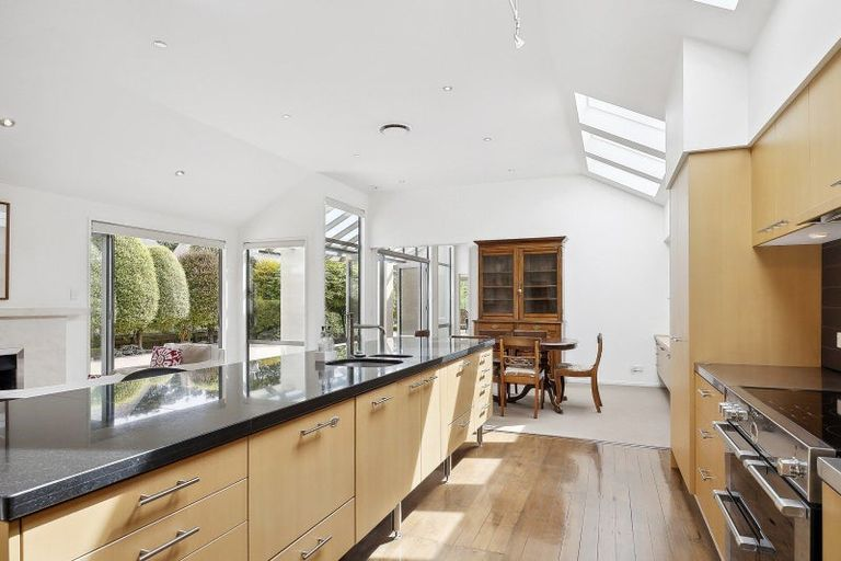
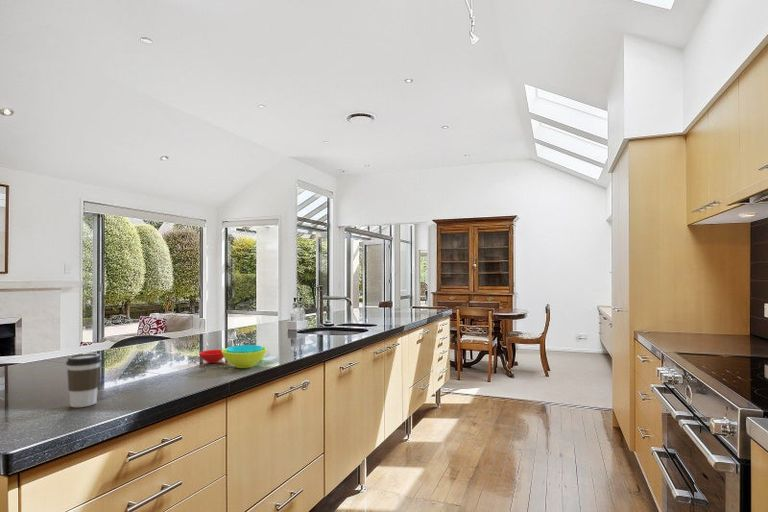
+ bowl [198,344,268,369]
+ coffee cup [65,352,102,408]
